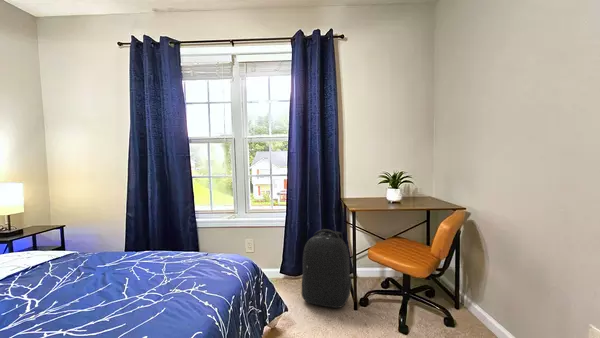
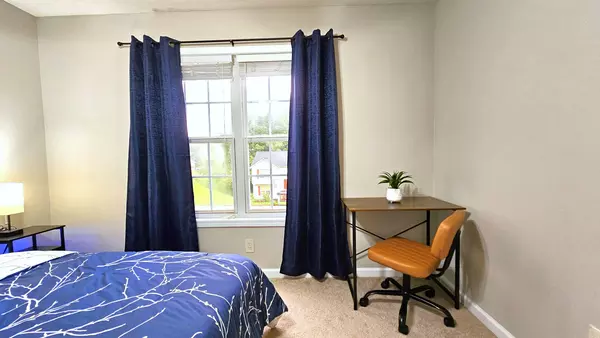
- backpack [301,228,352,309]
